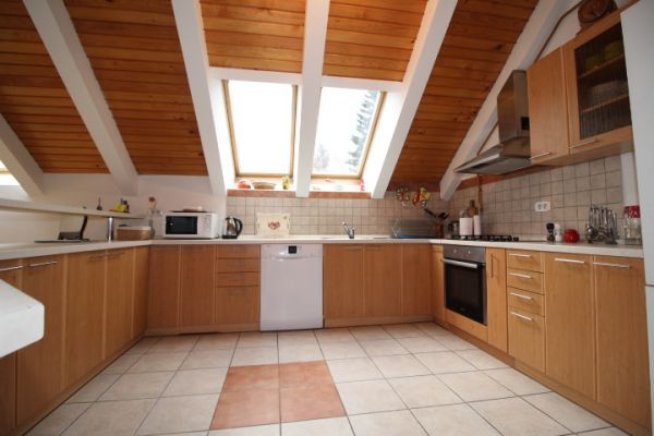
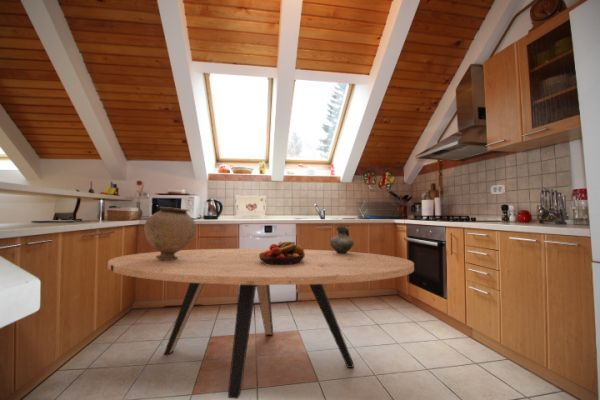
+ vase [143,206,197,260]
+ fruit bowl [259,240,305,265]
+ dining table [107,248,415,400]
+ ceramic pitcher [329,225,355,254]
